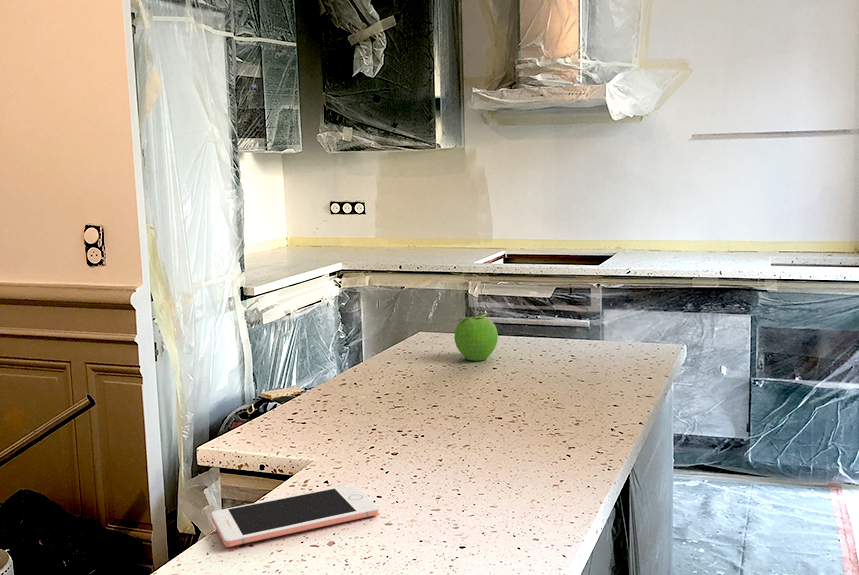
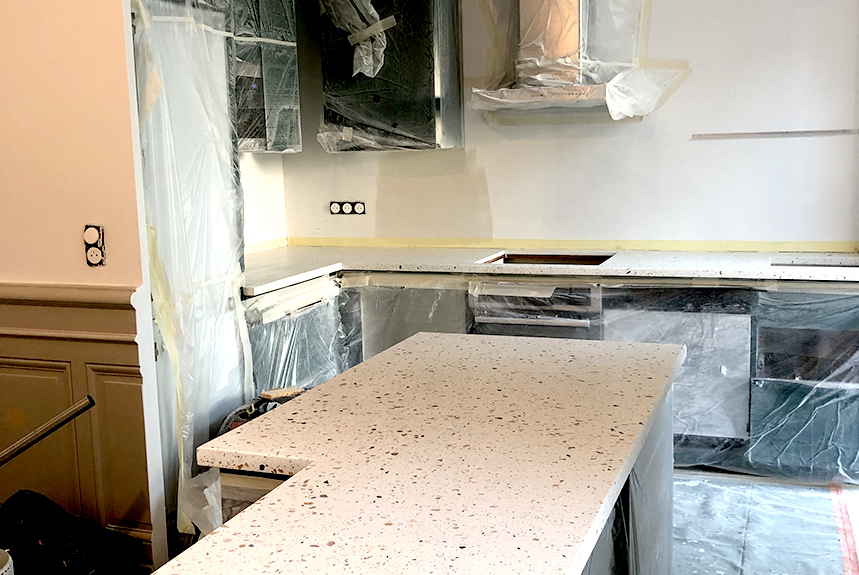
- cell phone [211,484,380,548]
- fruit [453,312,499,362]
